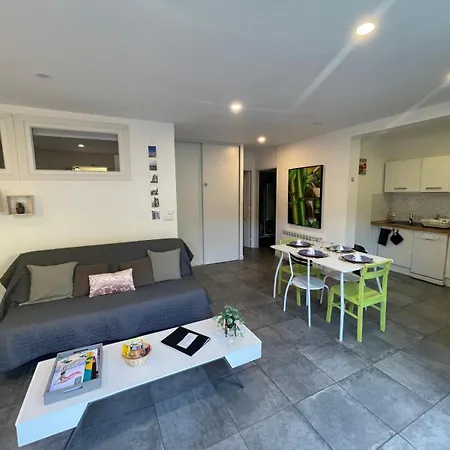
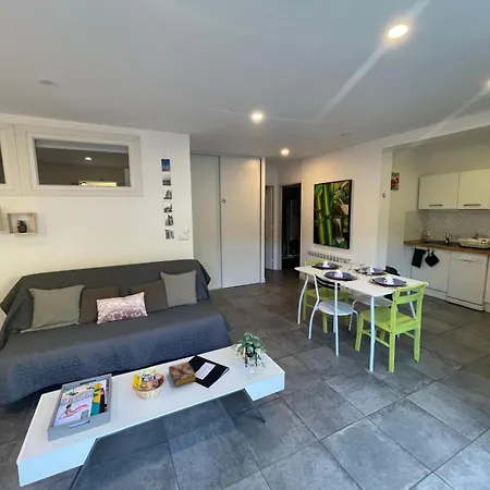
+ book [168,360,197,388]
